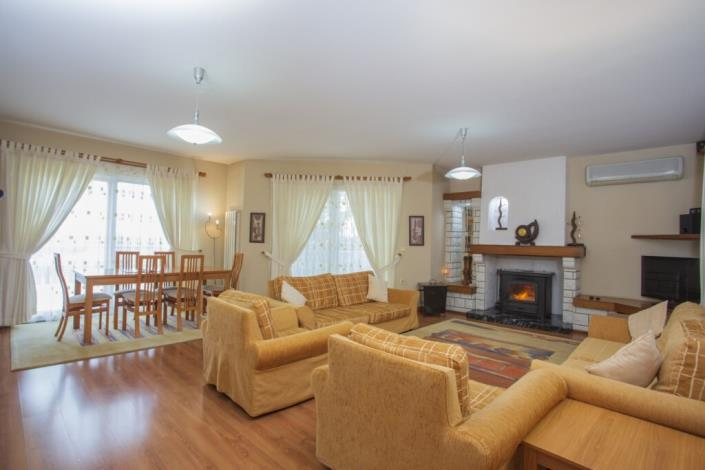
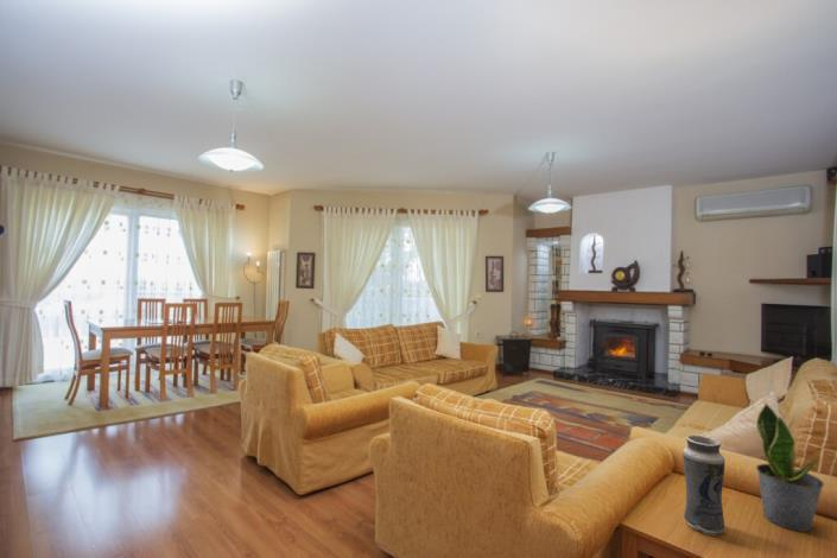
+ vase [681,433,727,537]
+ potted plant [755,402,825,533]
